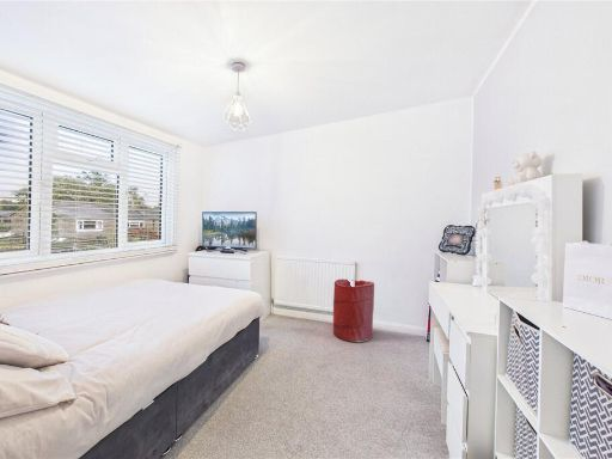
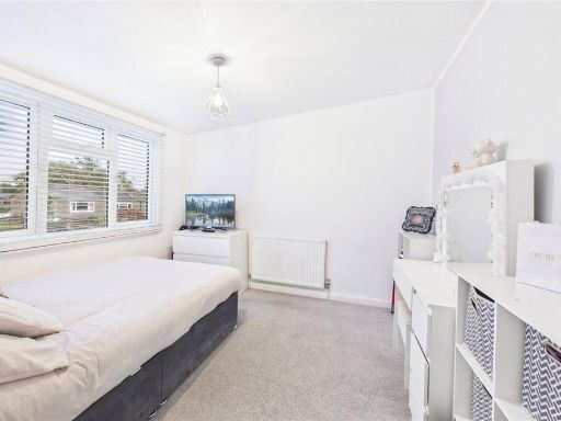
- laundry hamper [332,279,375,343]
